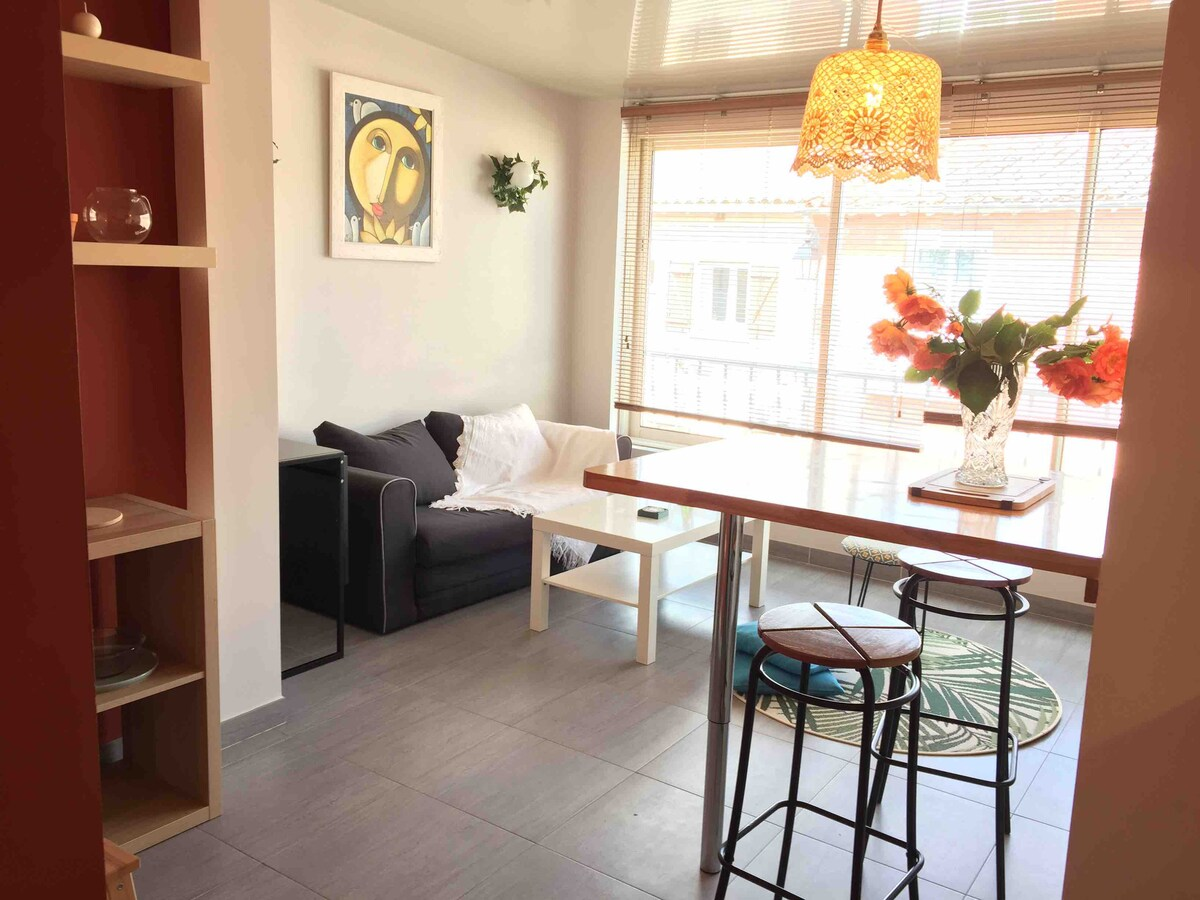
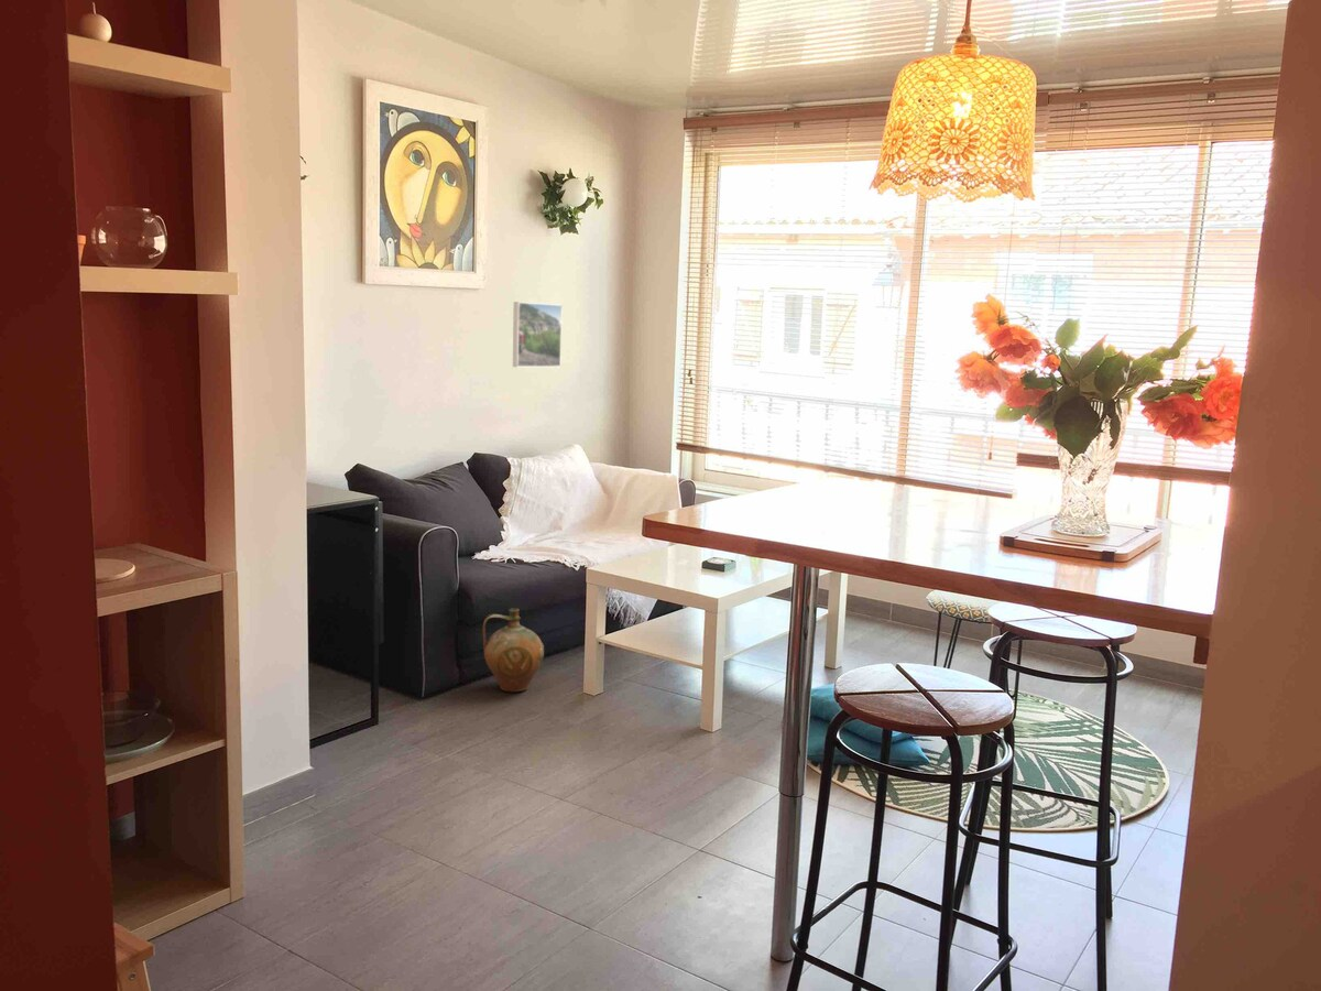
+ ceramic jug [482,607,545,693]
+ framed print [512,301,564,368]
